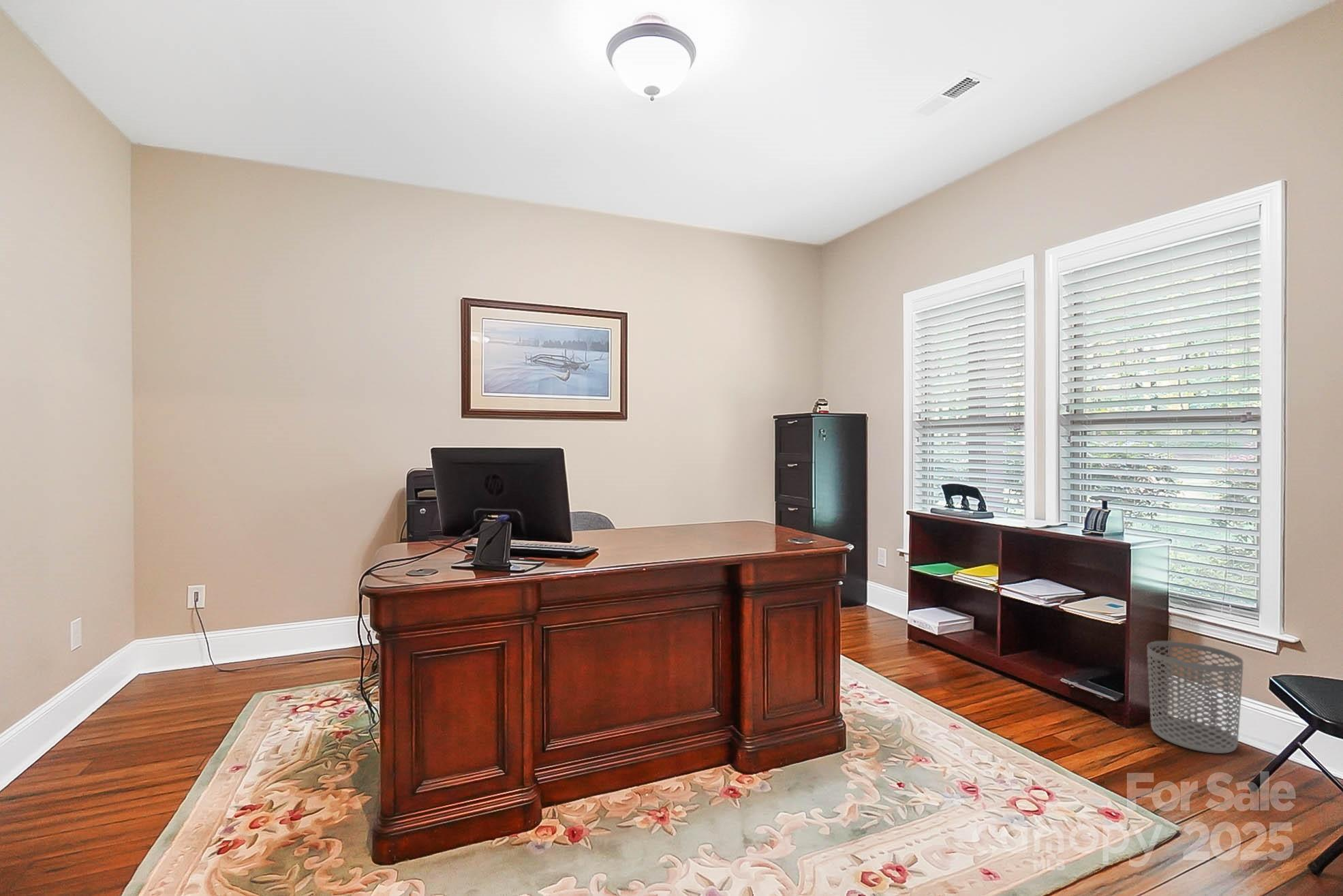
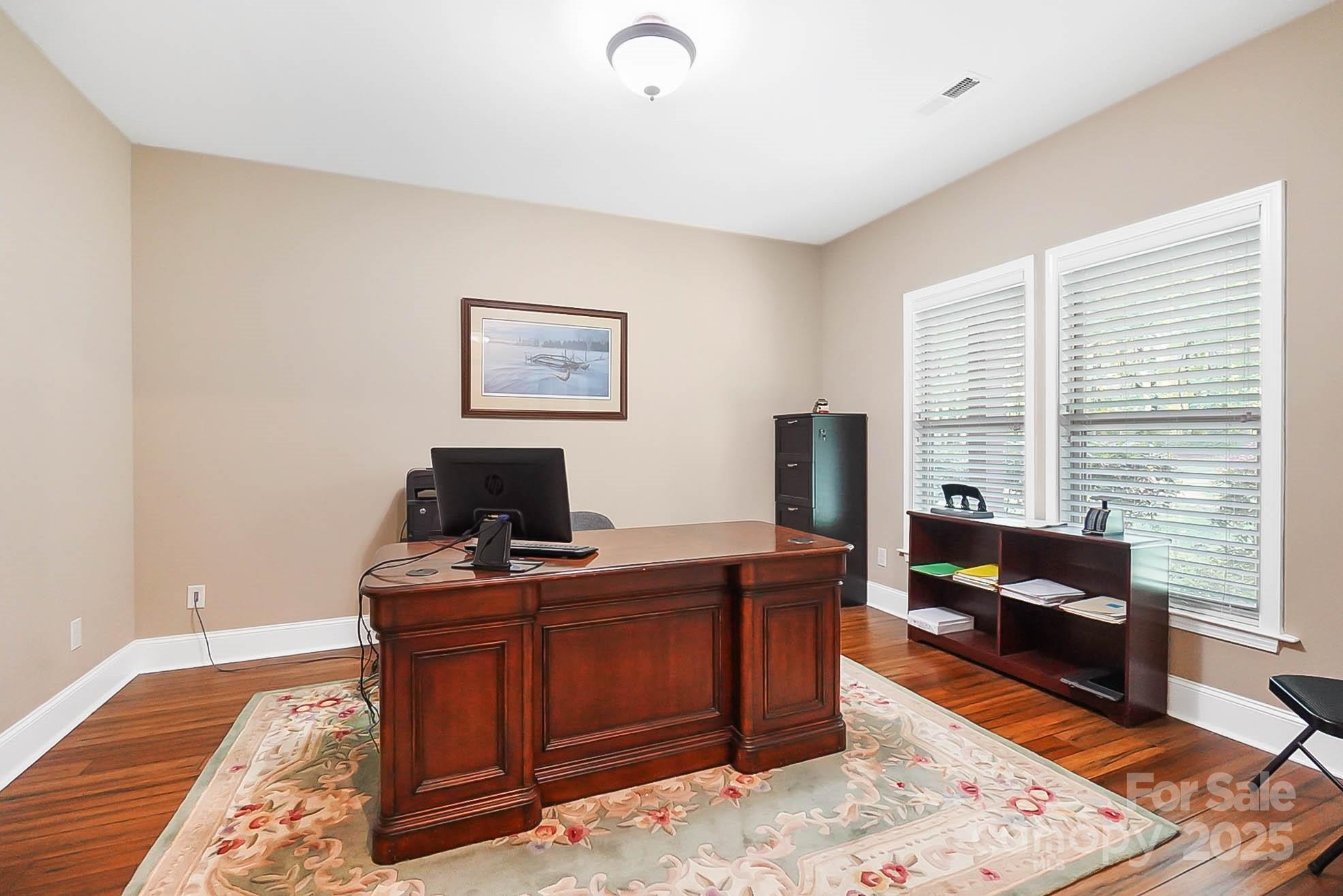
- waste bin [1146,640,1244,754]
